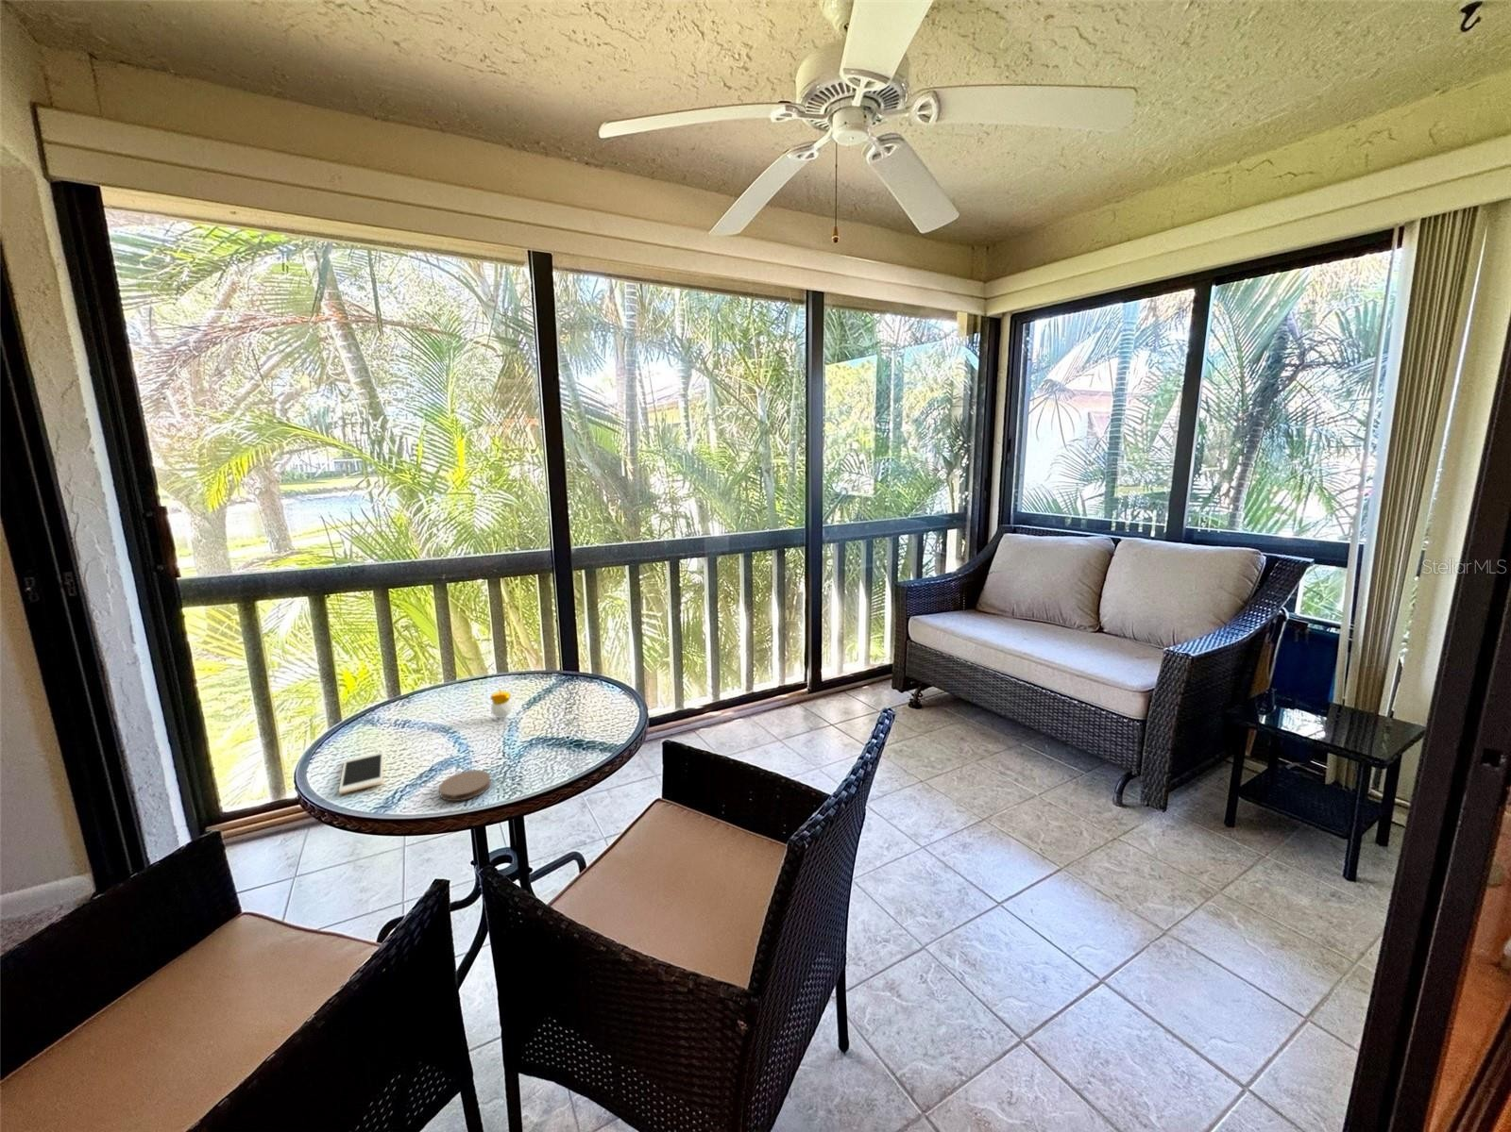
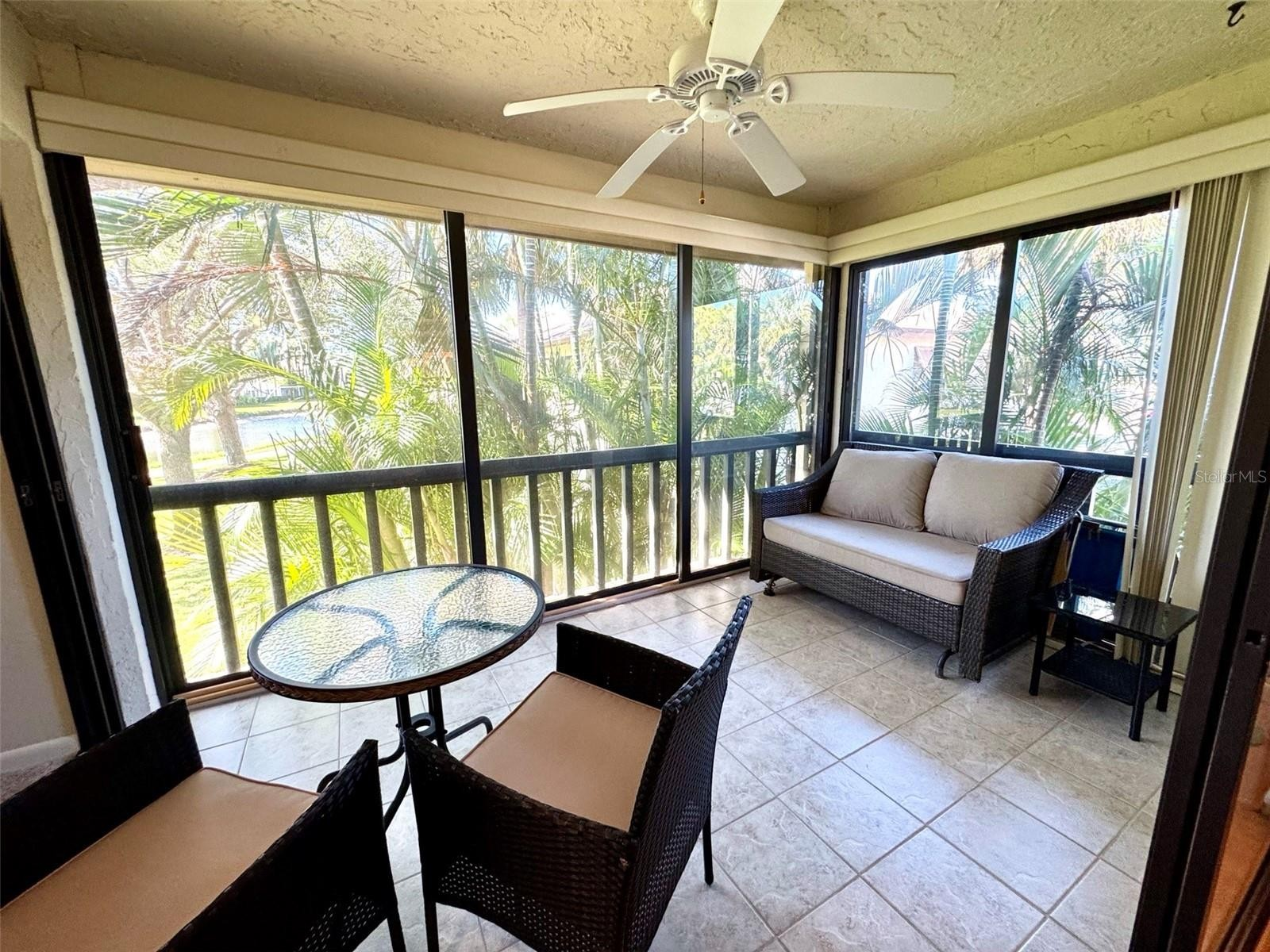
- cell phone [338,750,384,795]
- coaster [438,769,493,801]
- candle [489,687,514,719]
